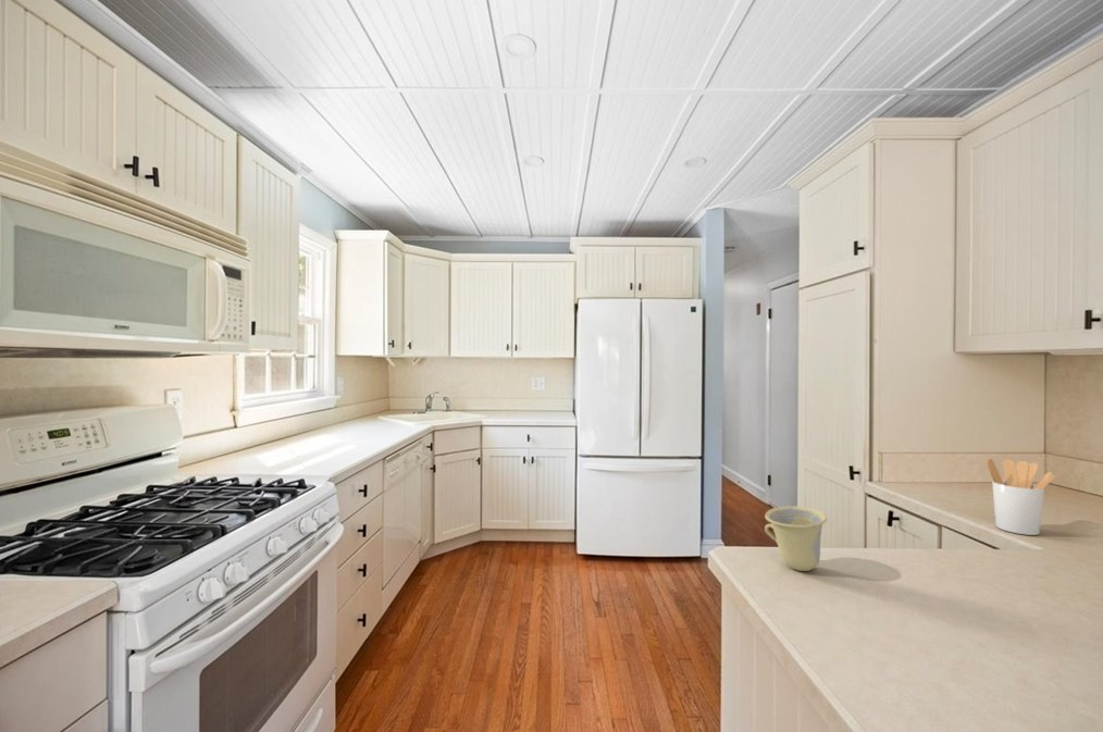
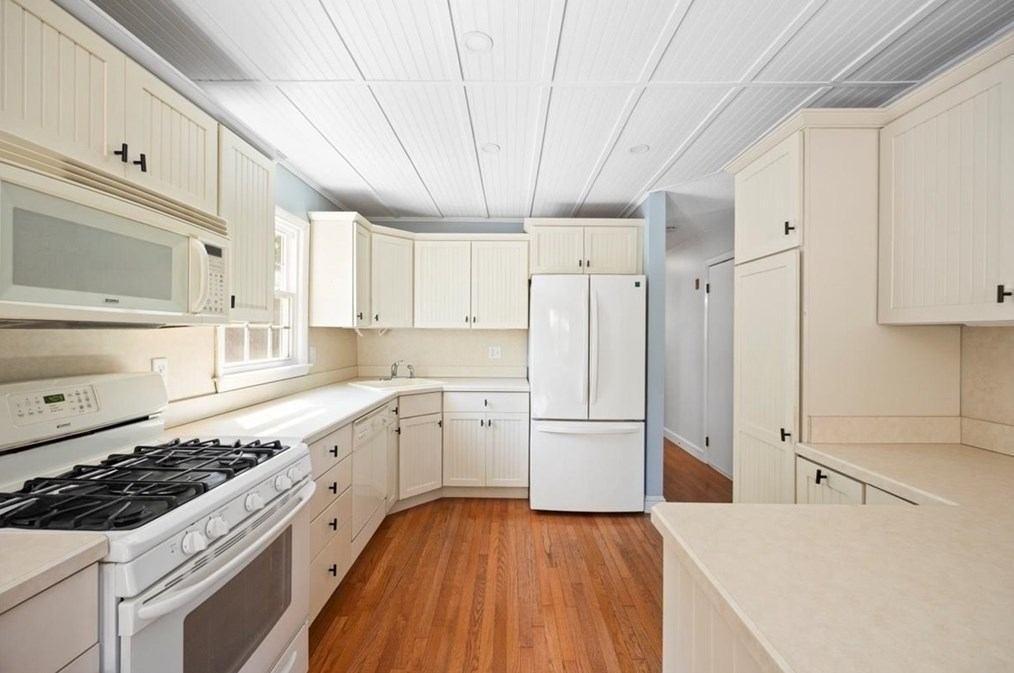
- cup [764,505,828,572]
- utensil holder [986,458,1056,536]
